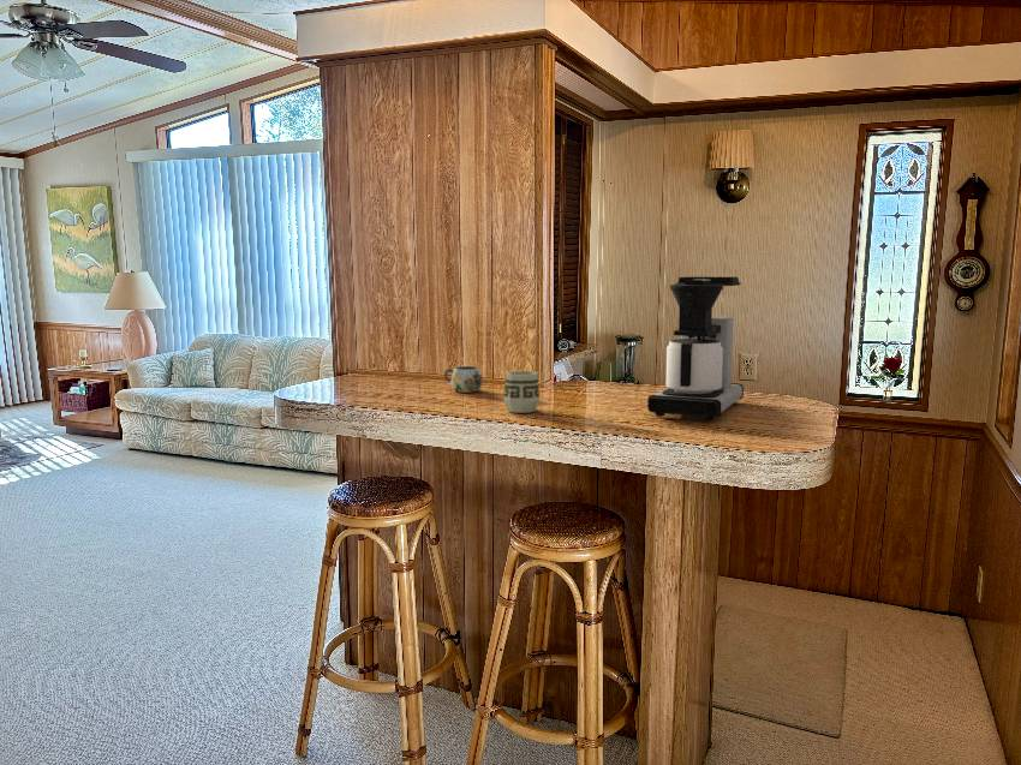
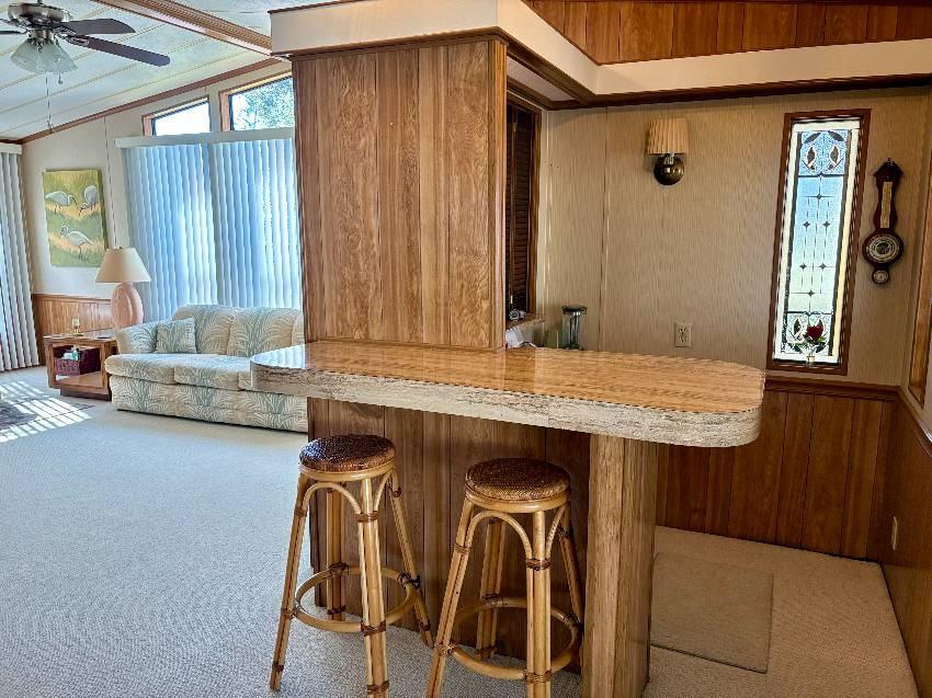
- cup [502,370,541,414]
- coffee maker [646,276,745,422]
- mug [443,365,484,394]
